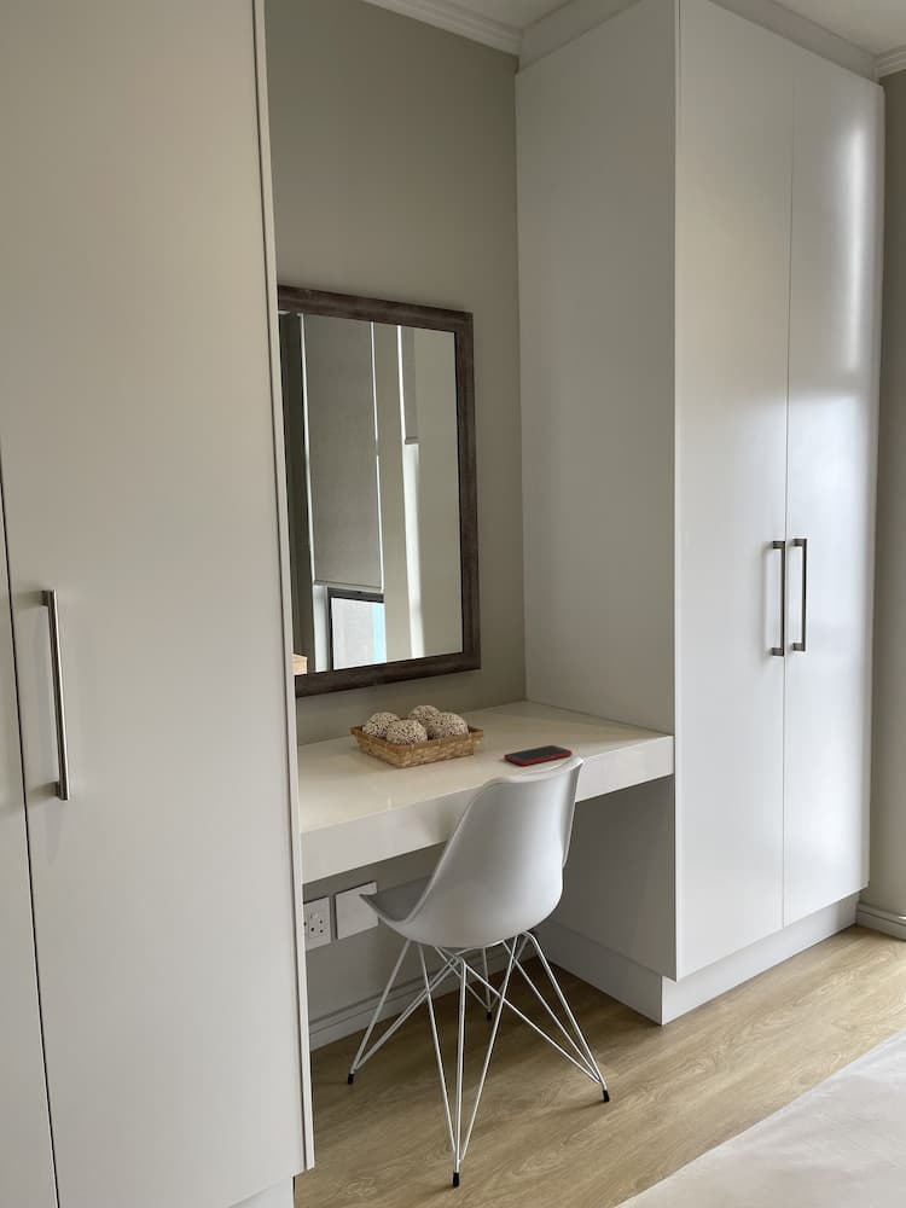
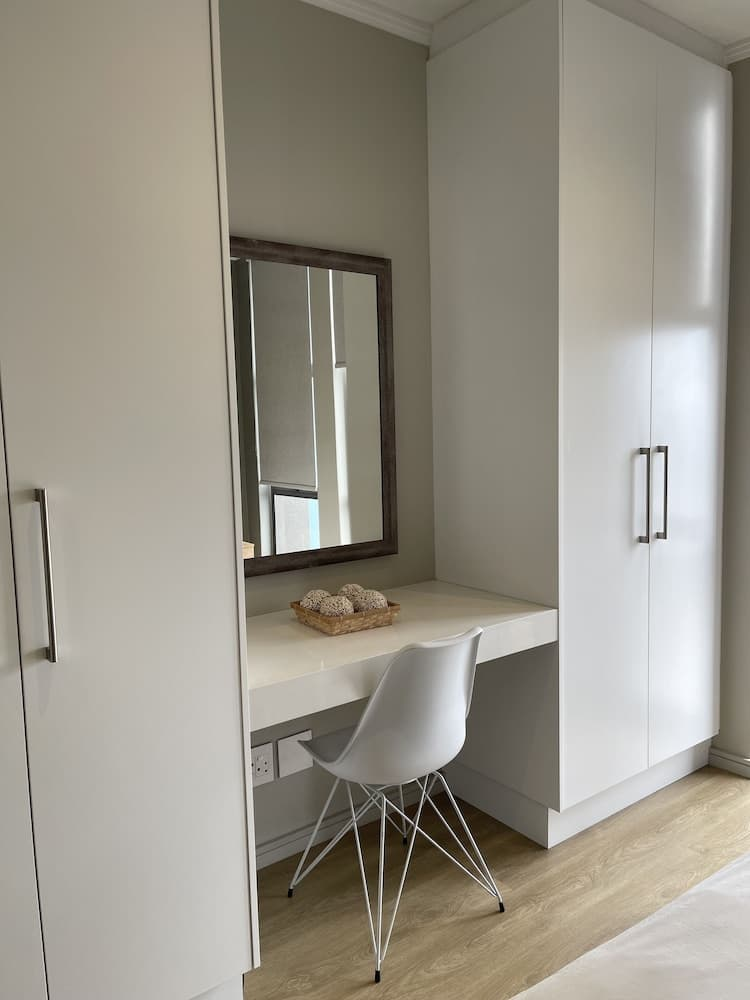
- cell phone [503,744,573,766]
